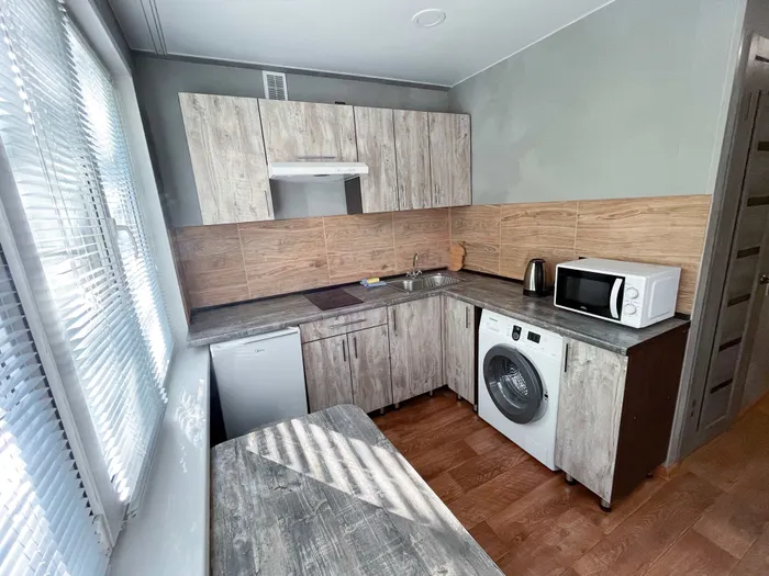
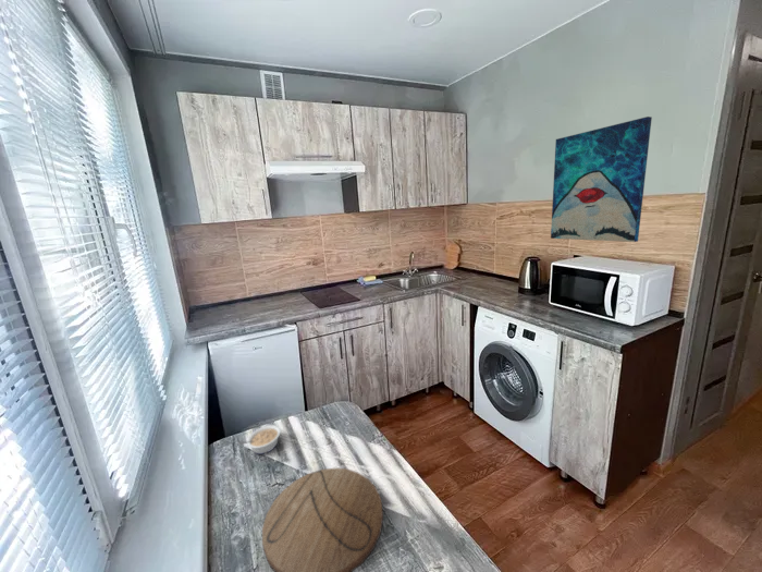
+ cutting board [261,467,384,572]
+ legume [237,424,282,455]
+ wall art [550,115,653,243]
